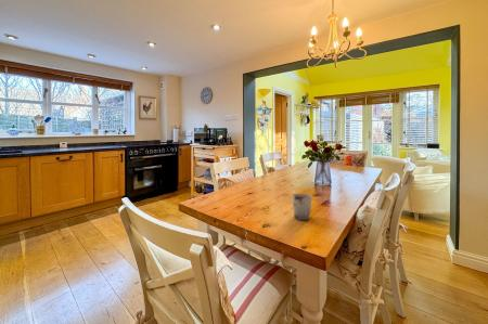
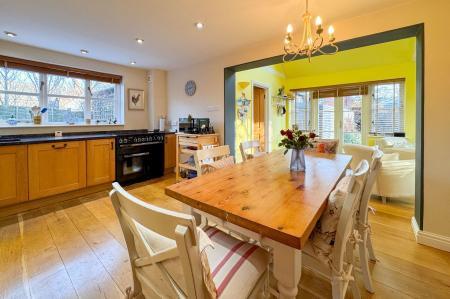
- cup [291,193,313,221]
